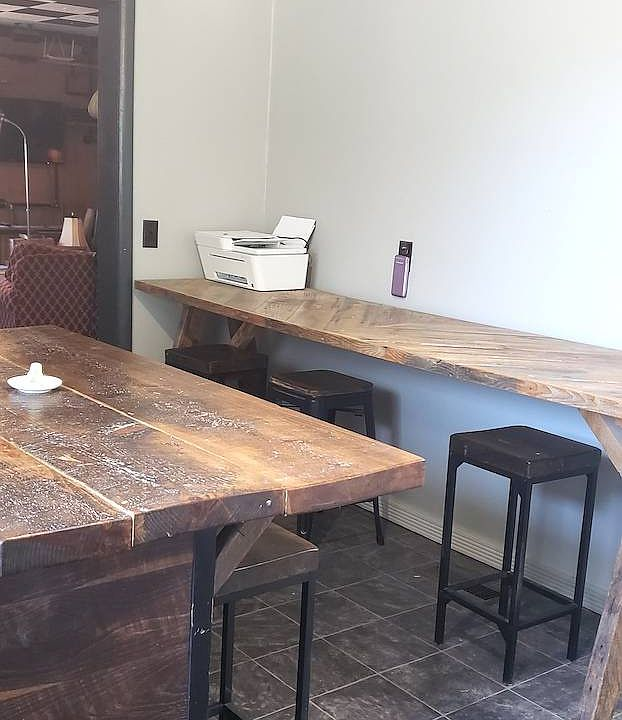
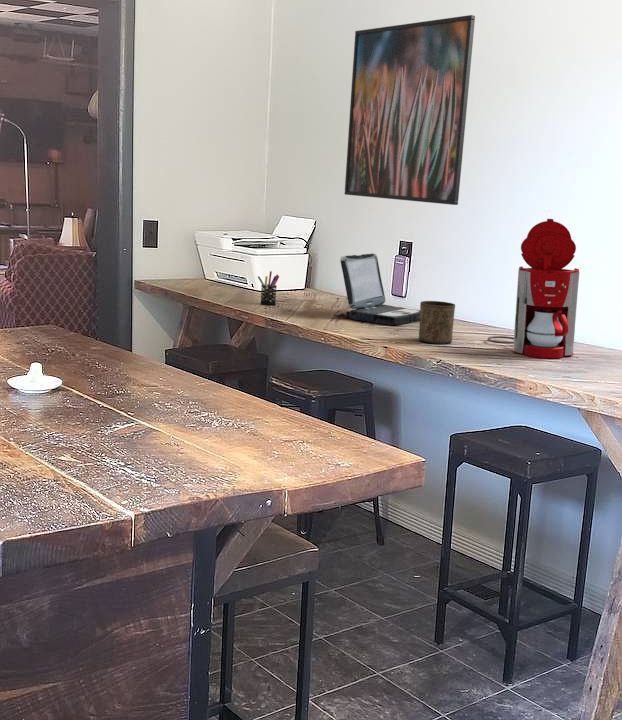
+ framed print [344,14,476,206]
+ coffee maker [487,218,580,359]
+ pen holder [257,270,280,306]
+ cup [418,300,456,345]
+ laptop [333,253,420,326]
